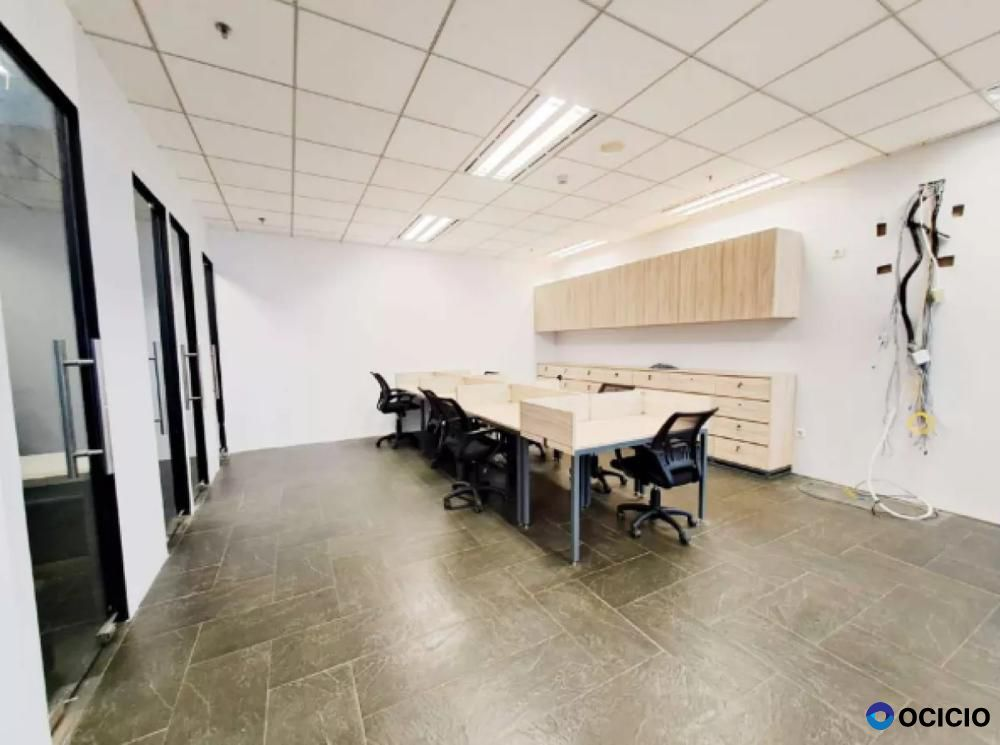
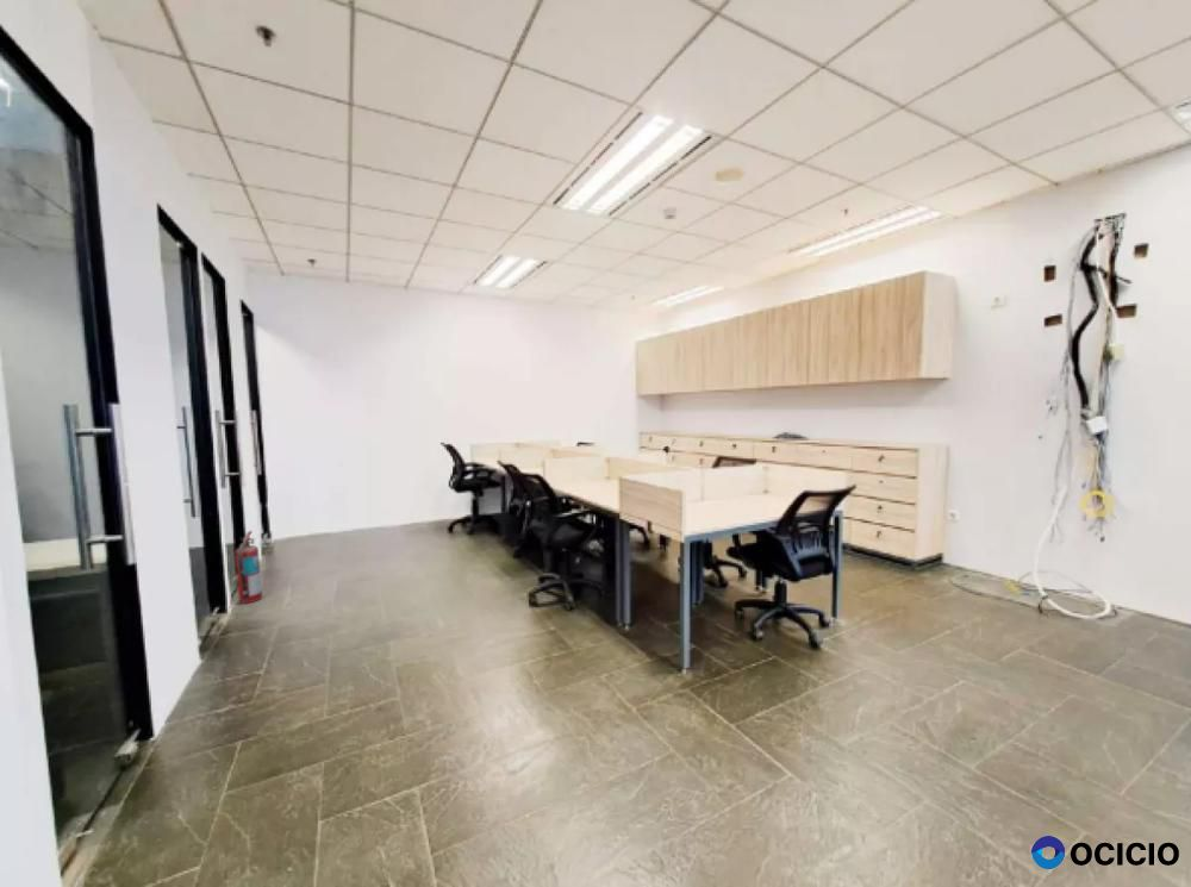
+ fire extinguisher [233,530,263,605]
